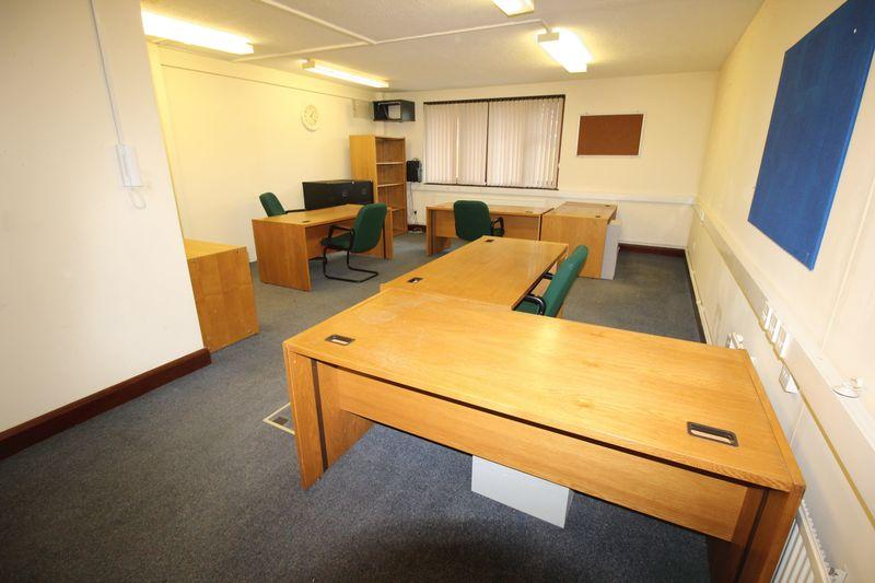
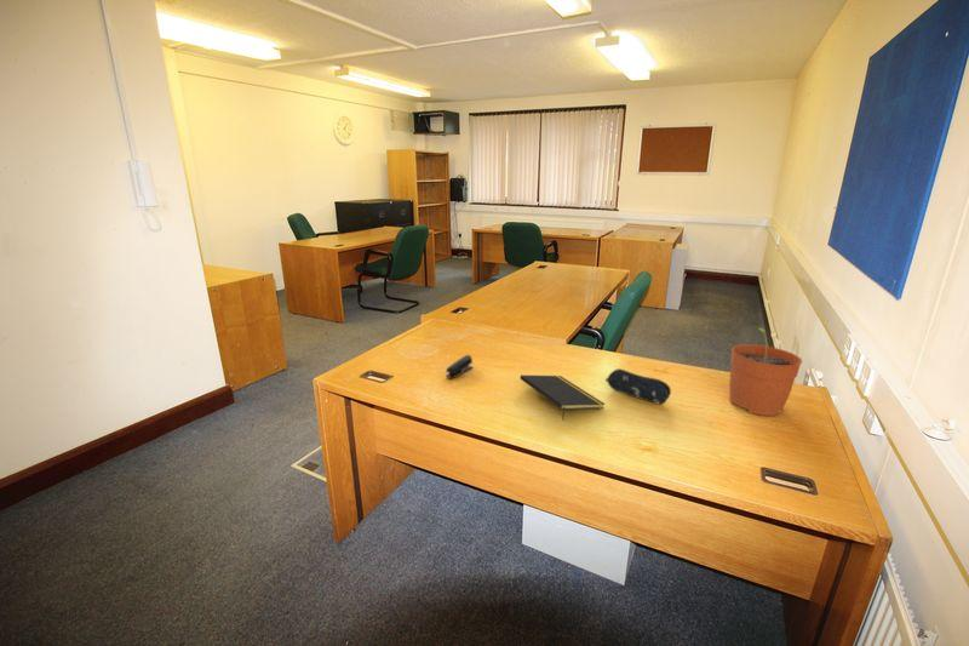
+ pencil case [604,367,672,406]
+ plant pot [728,326,803,417]
+ notepad [518,375,607,422]
+ stapler [445,354,474,379]
